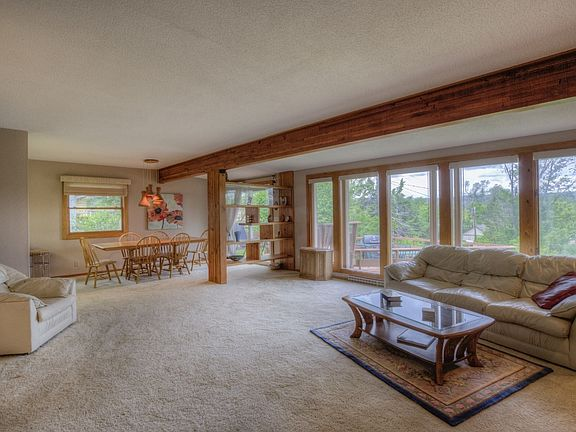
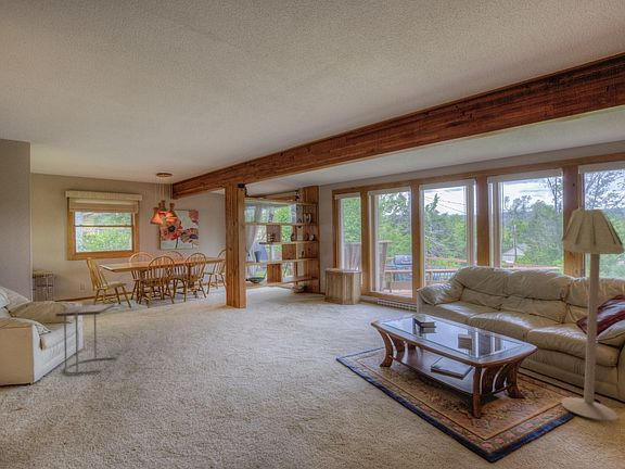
+ side table [54,302,117,376]
+ floor lamp [560,206,625,421]
